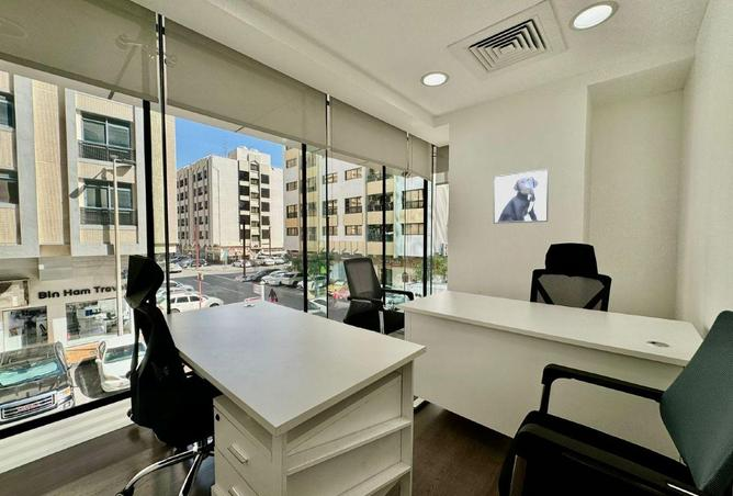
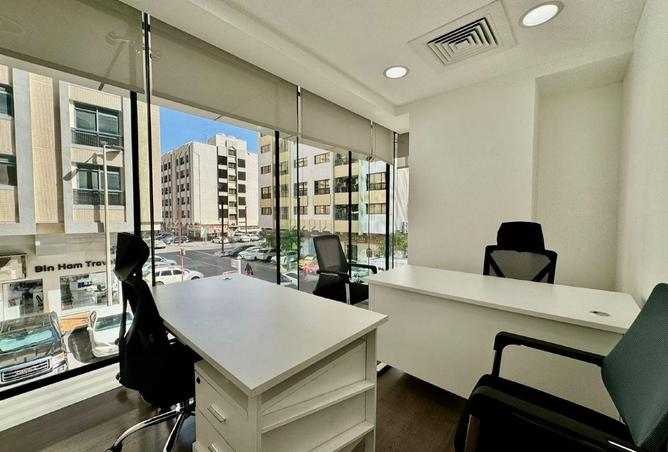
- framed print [493,168,550,225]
